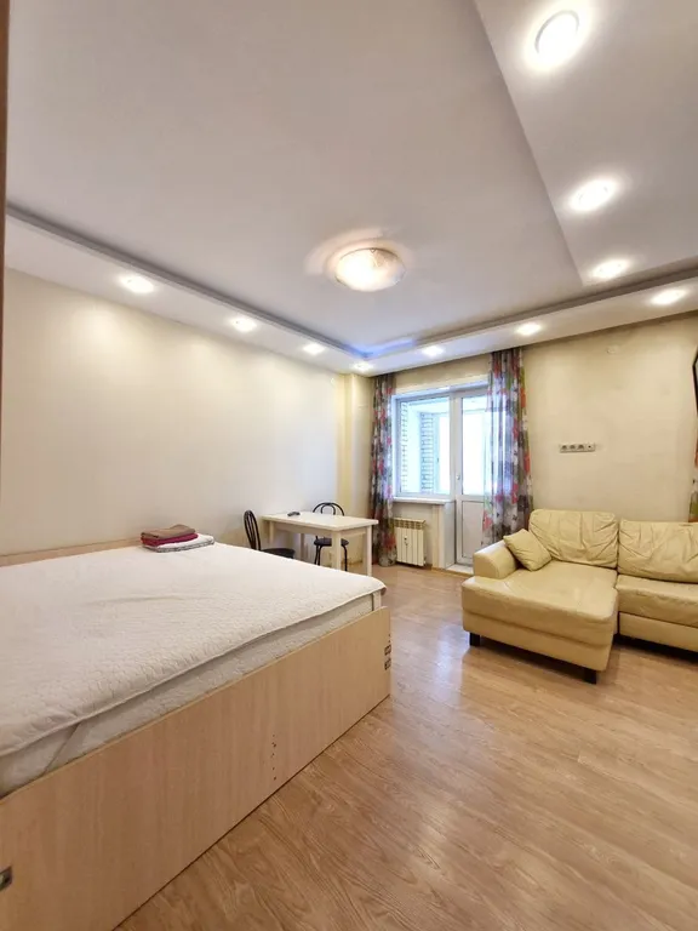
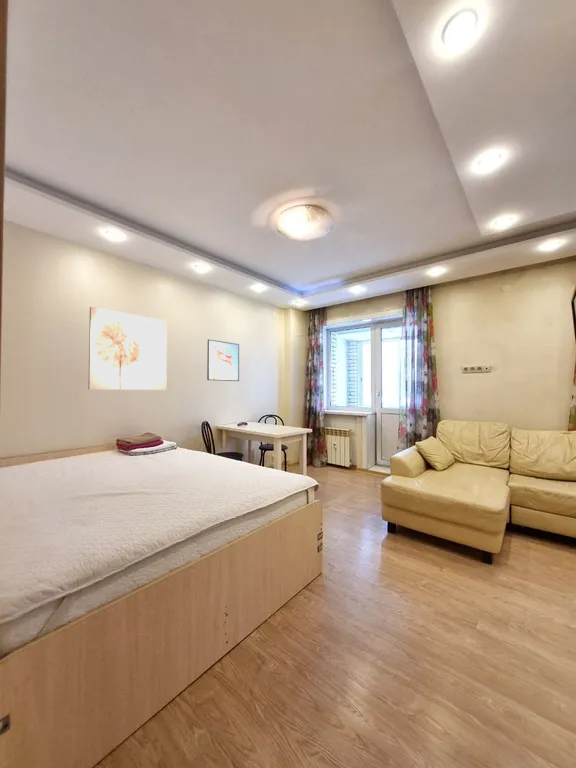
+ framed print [206,338,240,382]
+ wall art [87,306,168,391]
